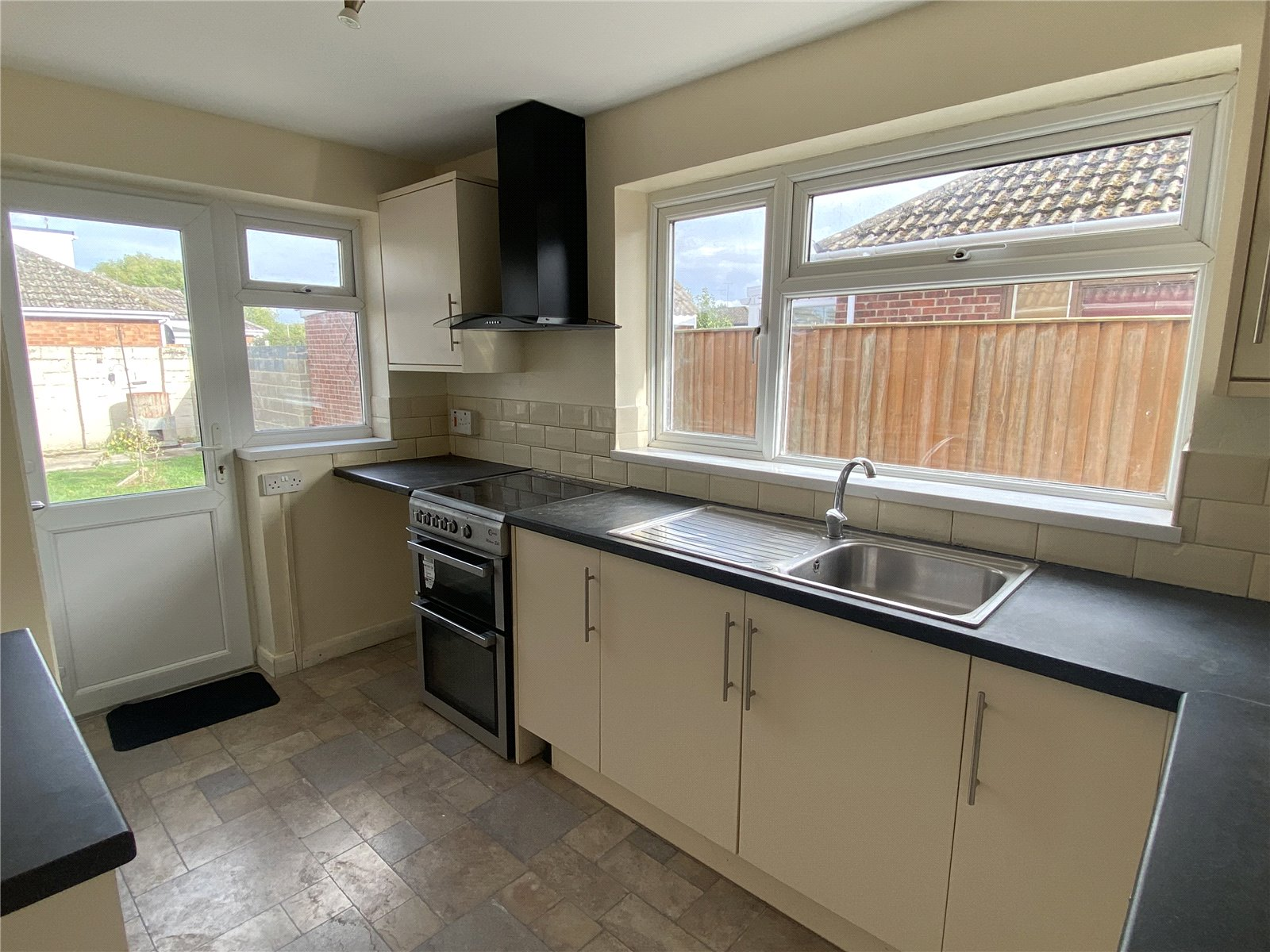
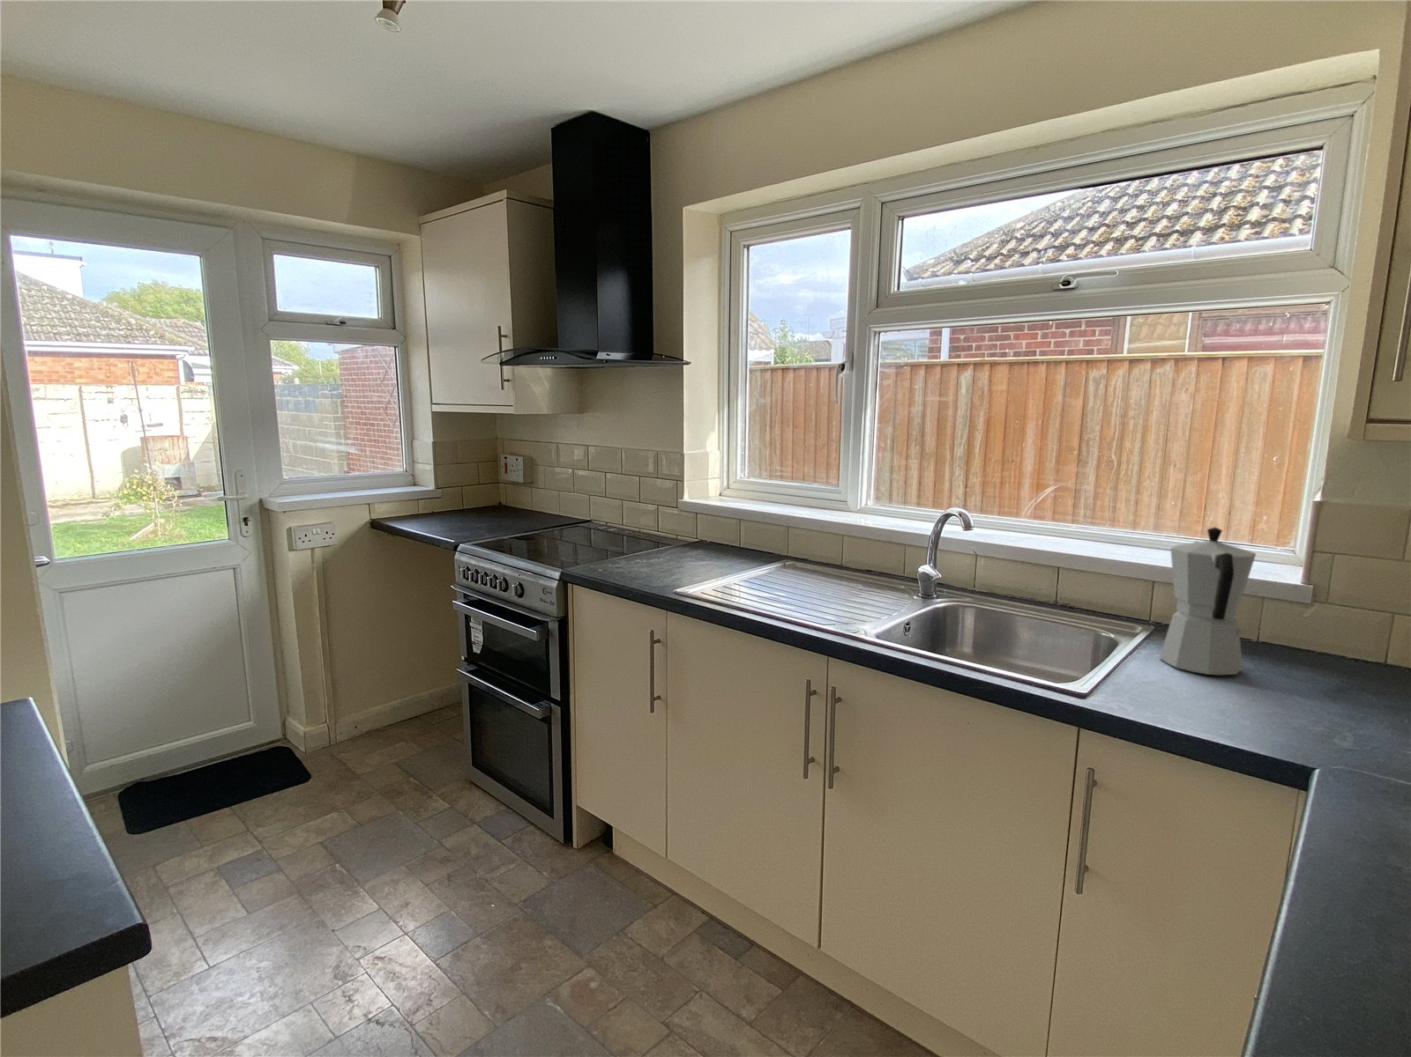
+ moka pot [1159,526,1257,676]
